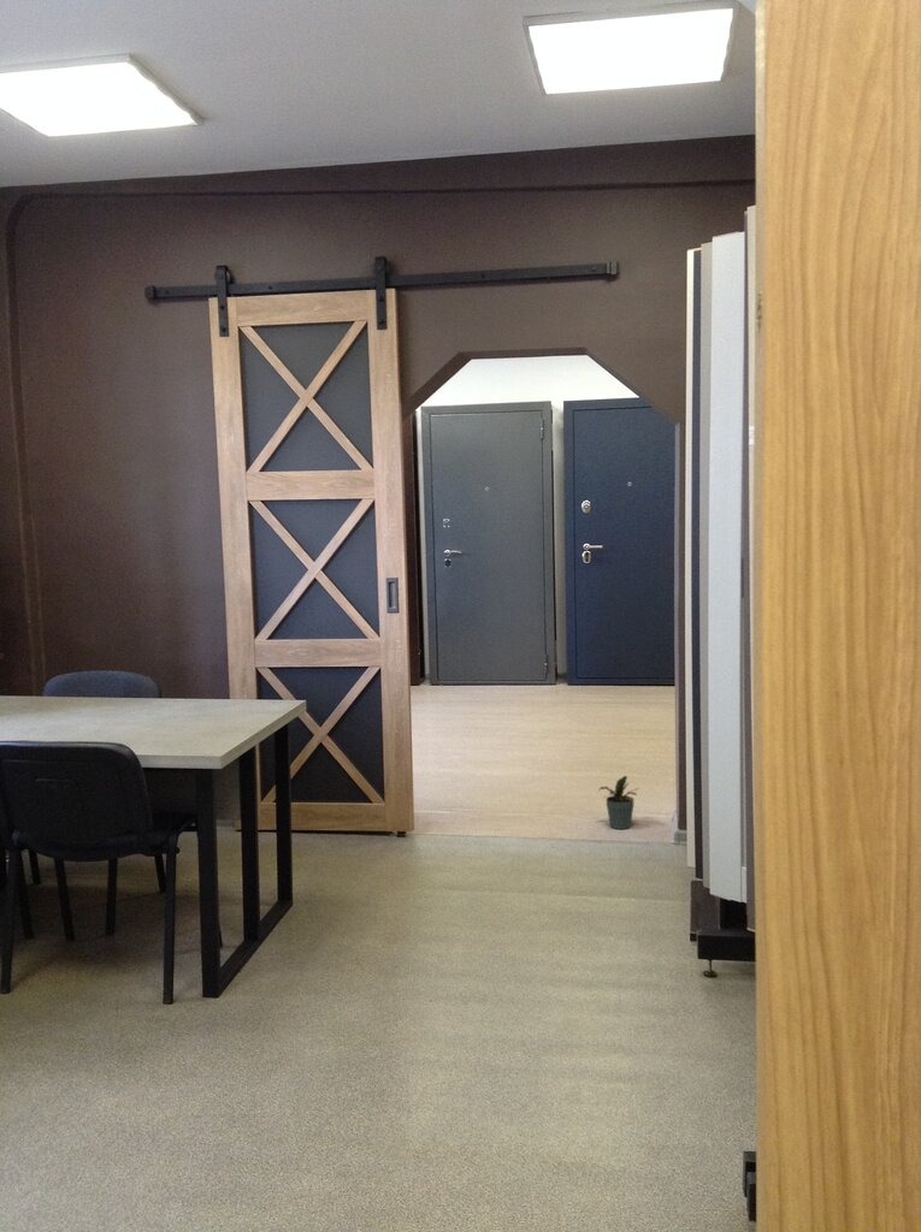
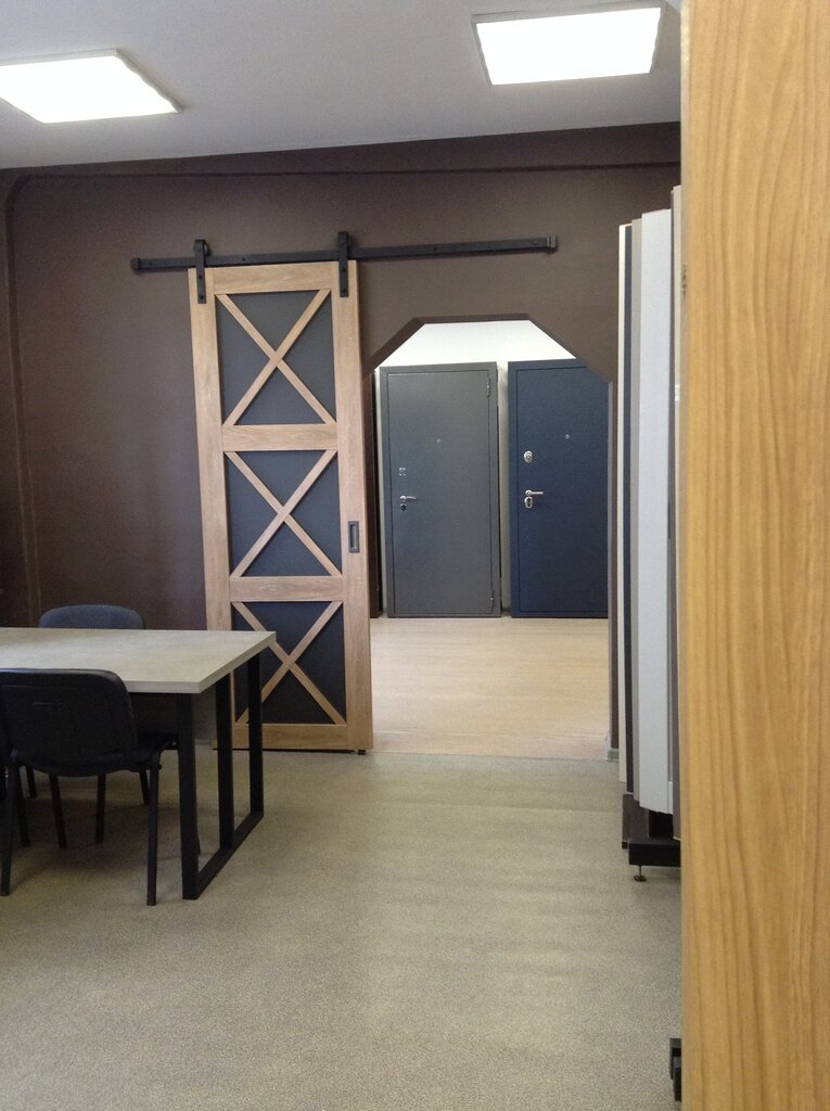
- potted plant [597,775,640,830]
